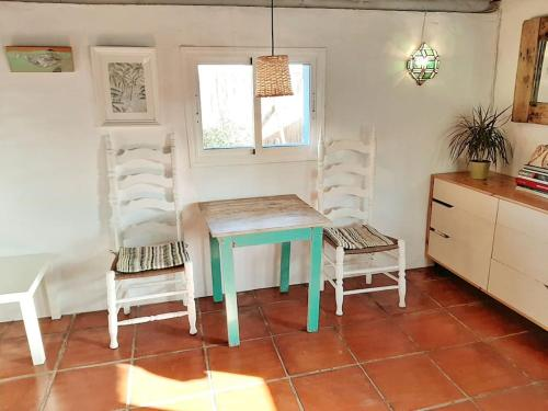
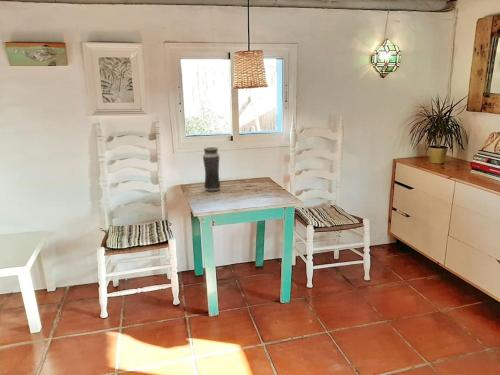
+ vase [202,146,221,192]
